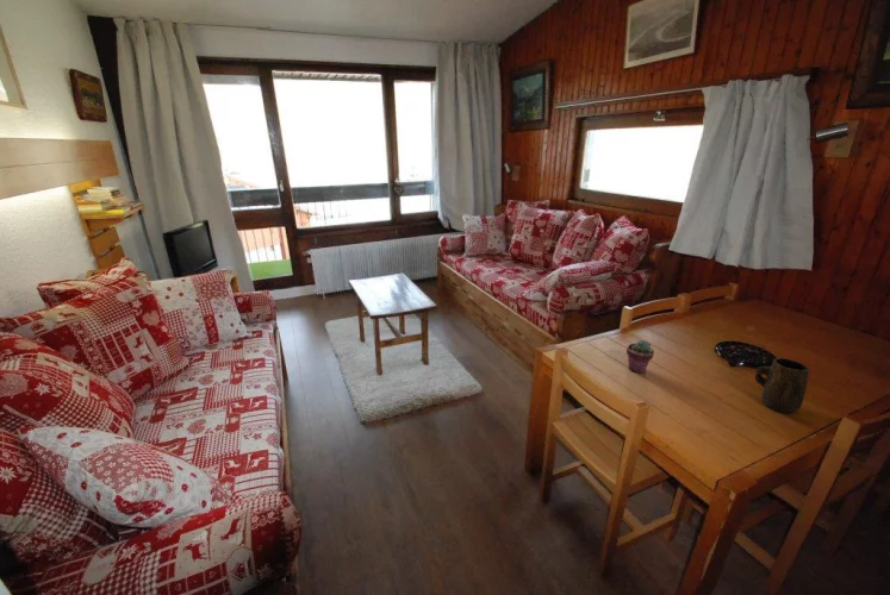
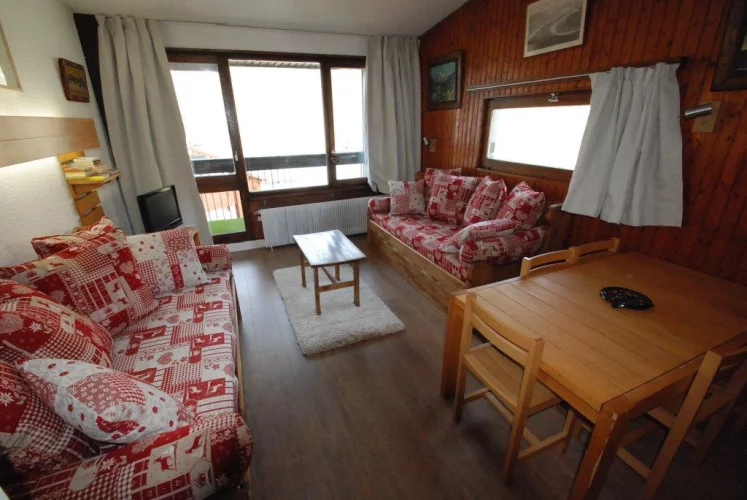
- potted succulent [626,339,655,375]
- mug [754,357,811,414]
